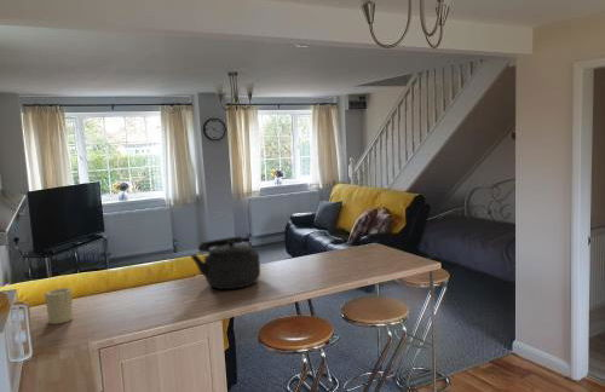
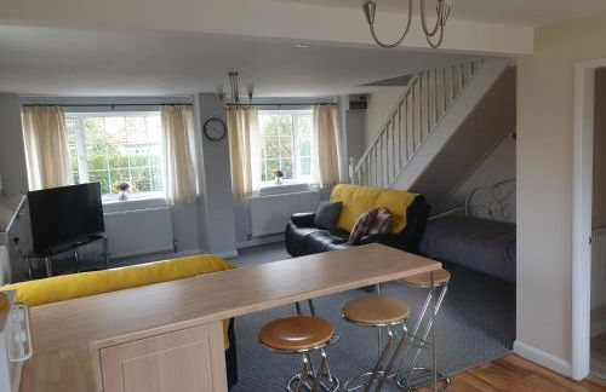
- kettle [189,235,261,290]
- candle [44,287,75,325]
